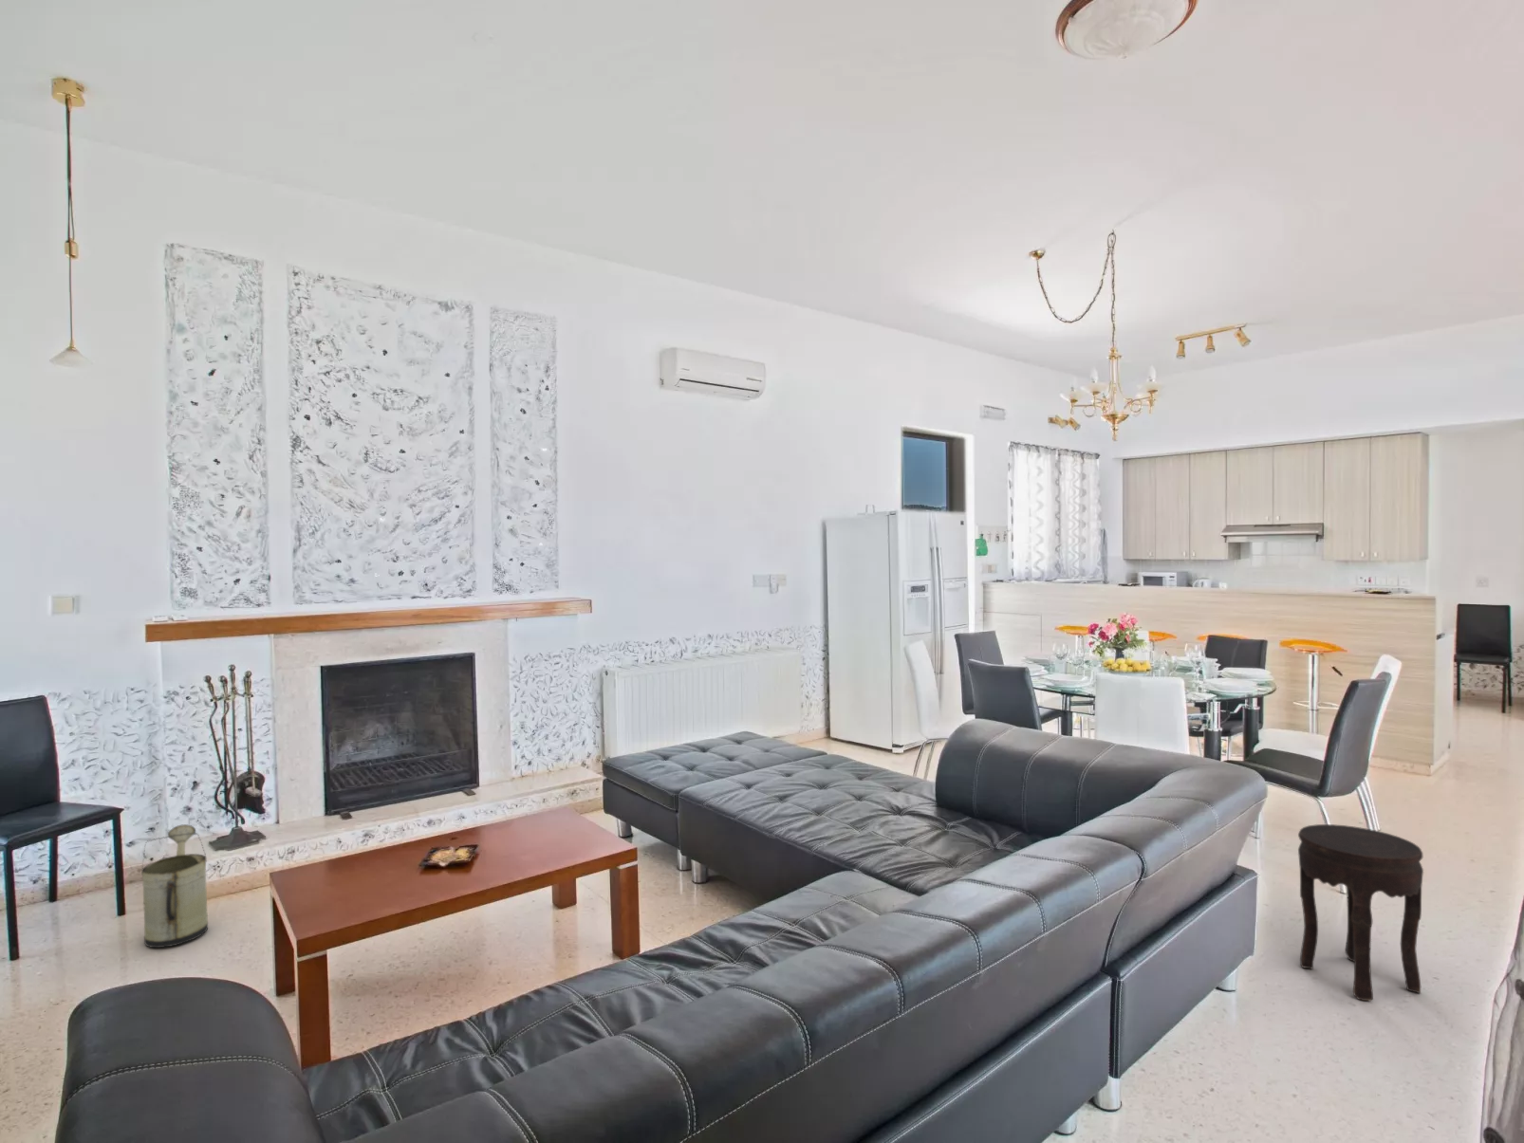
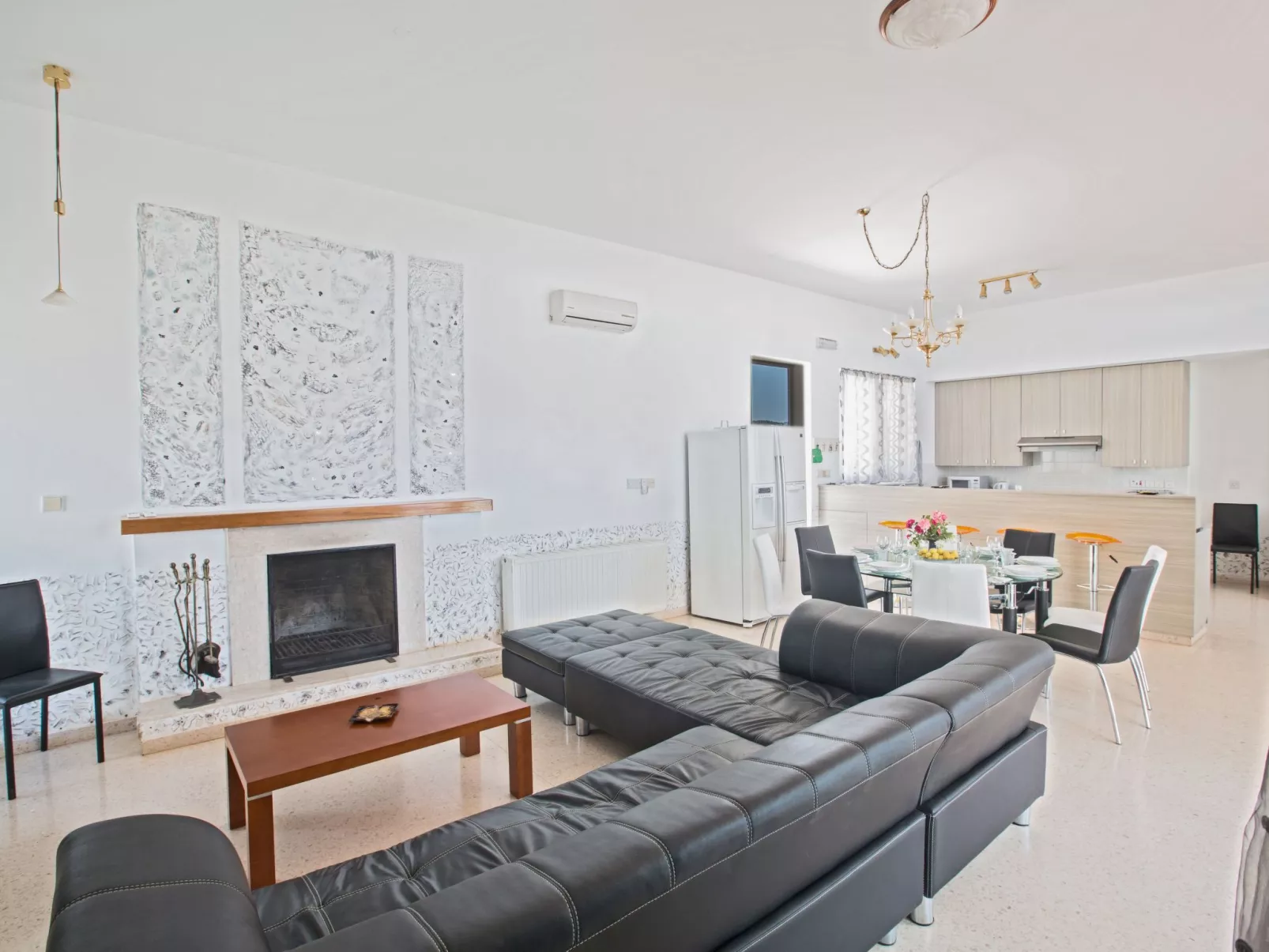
- watering can [141,824,209,948]
- side table [1297,824,1424,1001]
